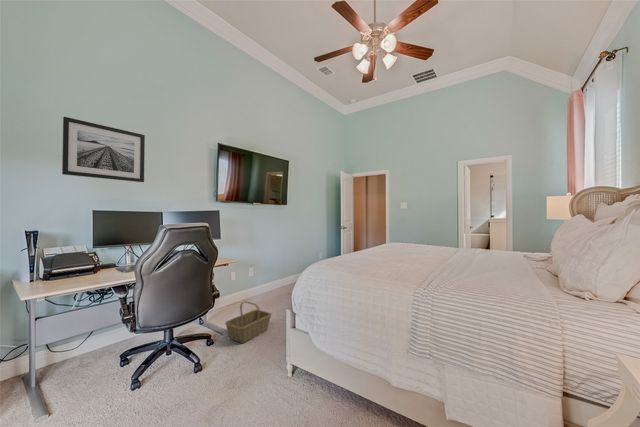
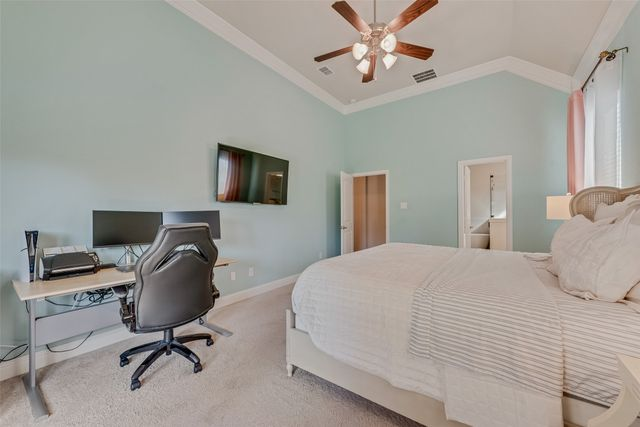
- wall art [61,116,146,183]
- basket [224,300,273,344]
